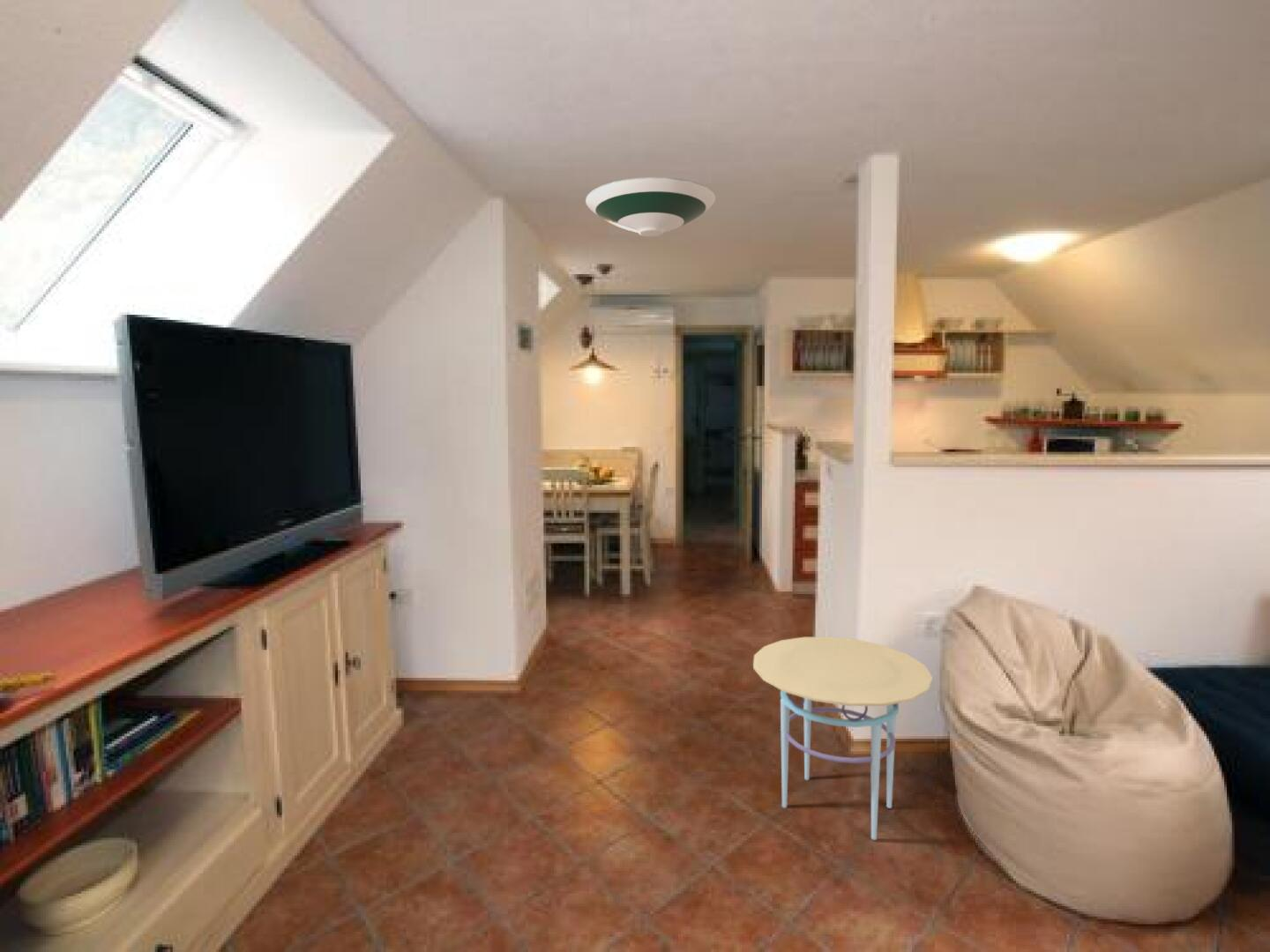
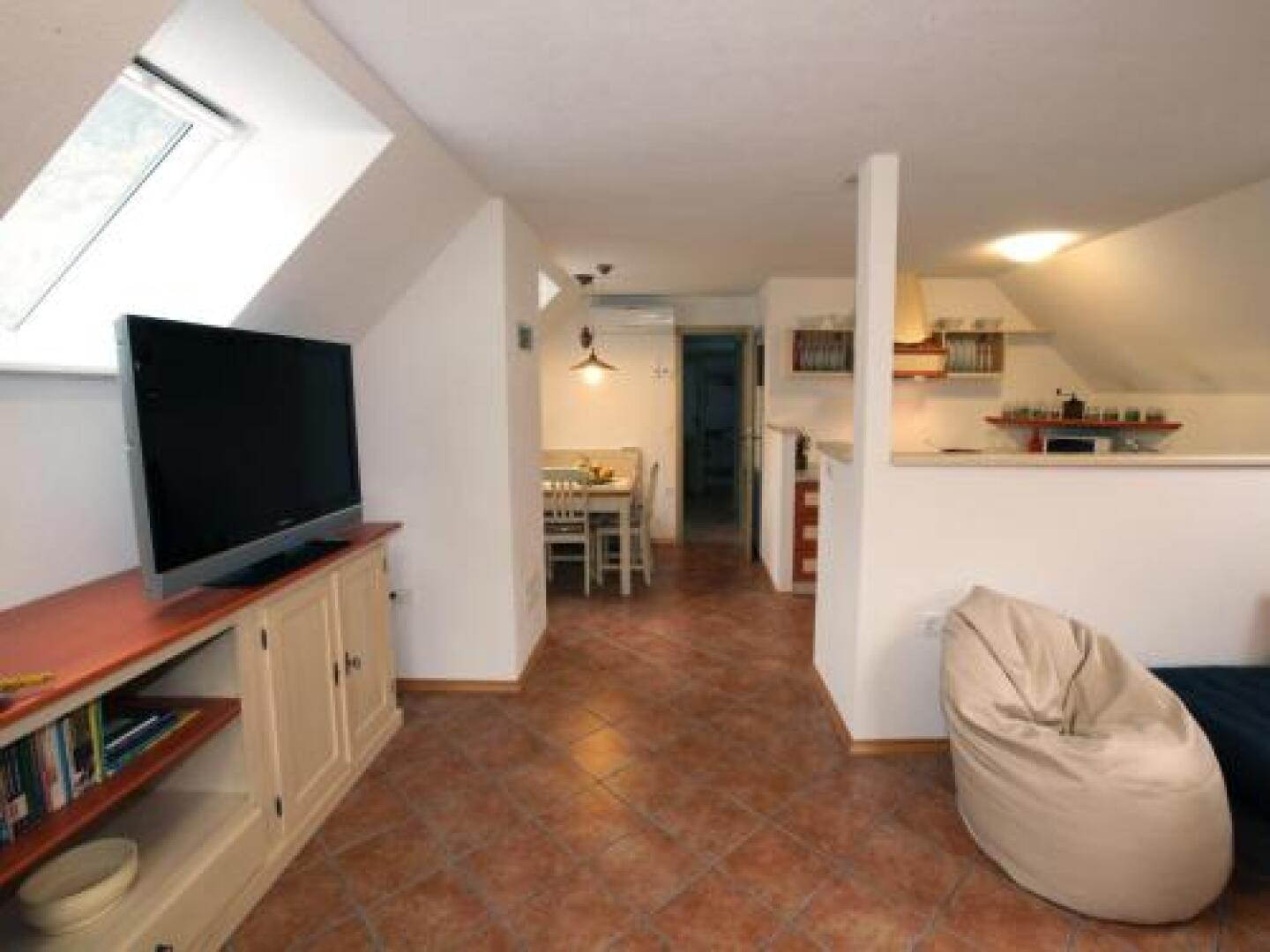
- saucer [585,176,717,237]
- side table [752,636,933,841]
